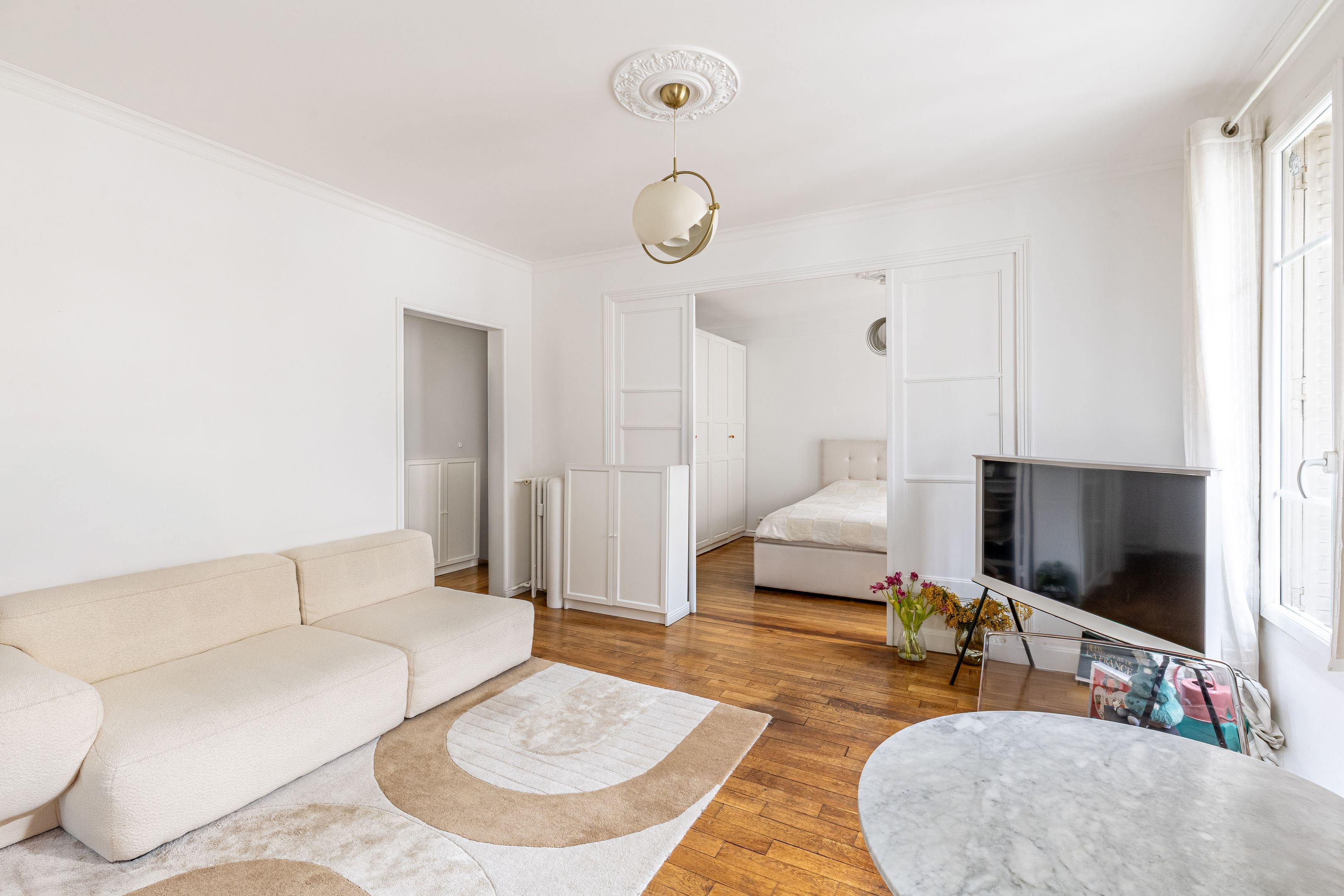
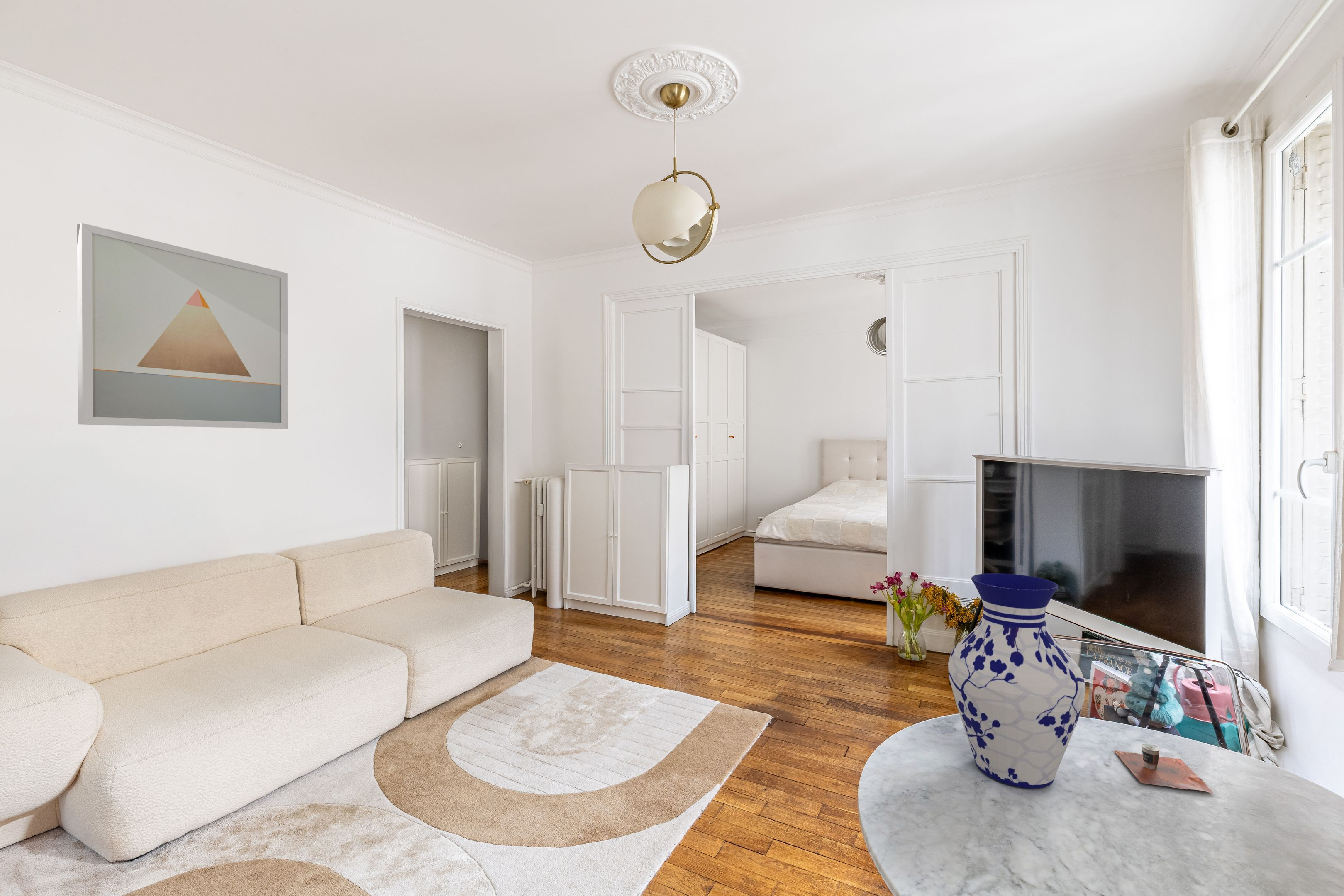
+ cup [1114,743,1214,794]
+ vase [948,573,1086,789]
+ wall art [77,222,288,429]
